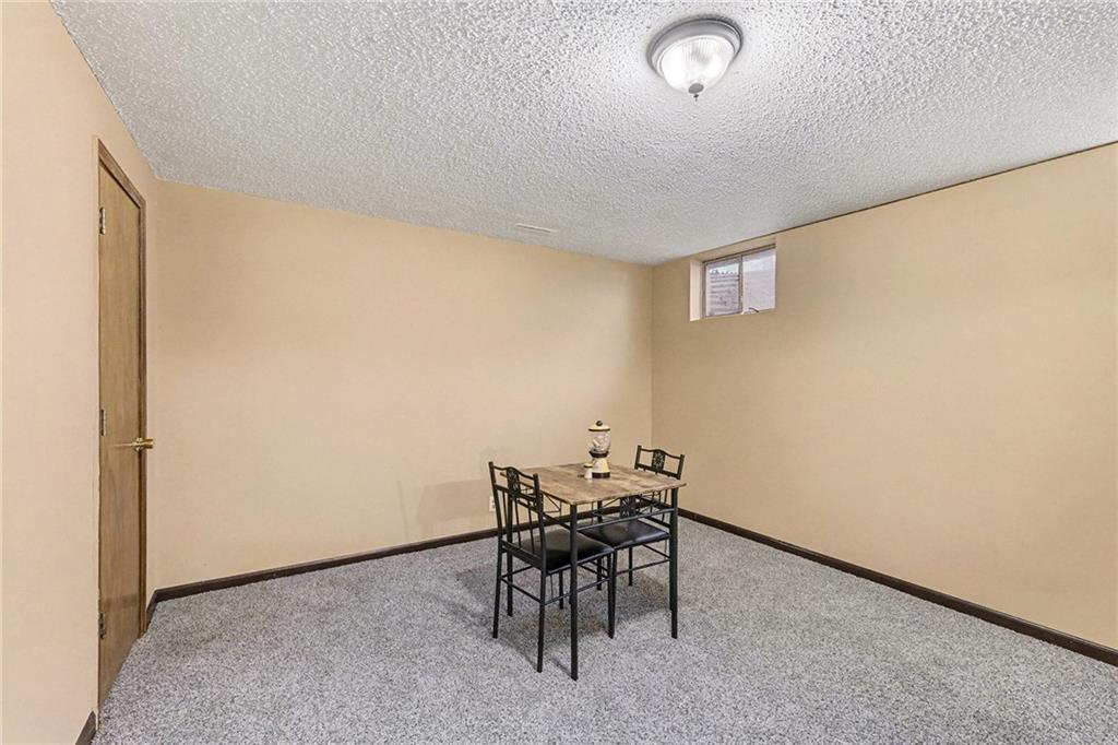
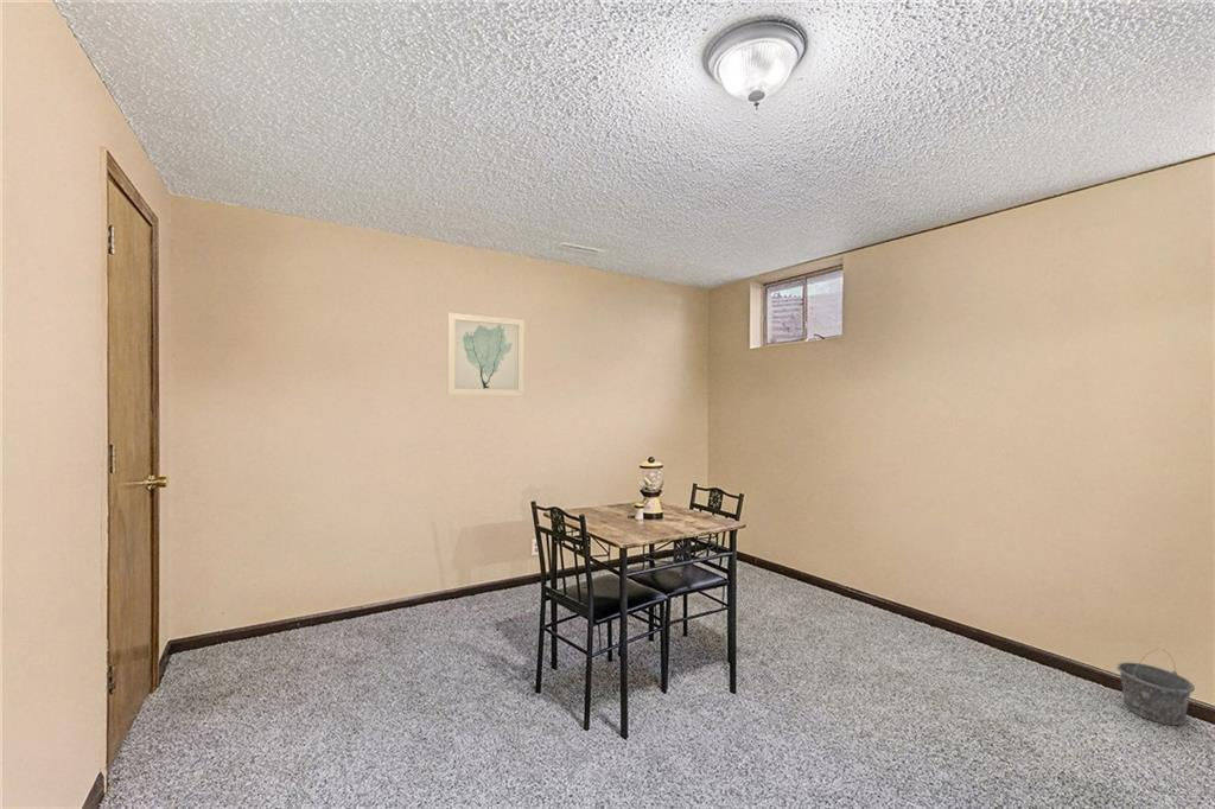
+ bucket [1117,648,1196,726]
+ wall art [446,312,526,397]
